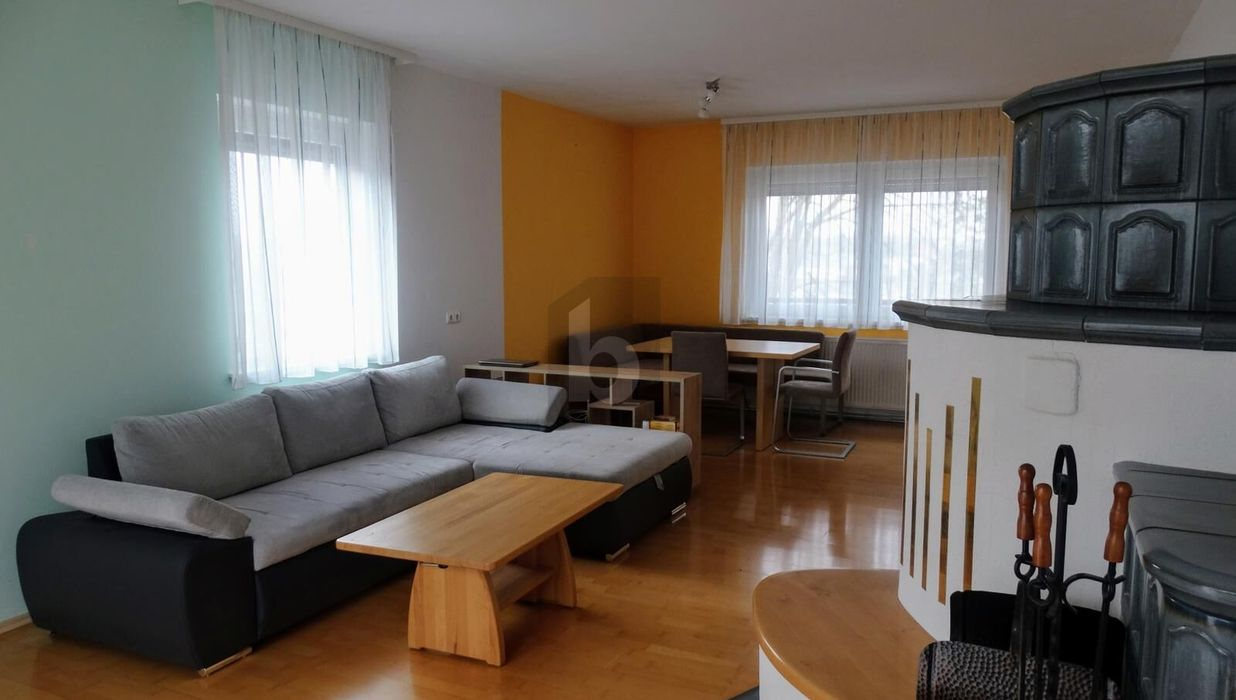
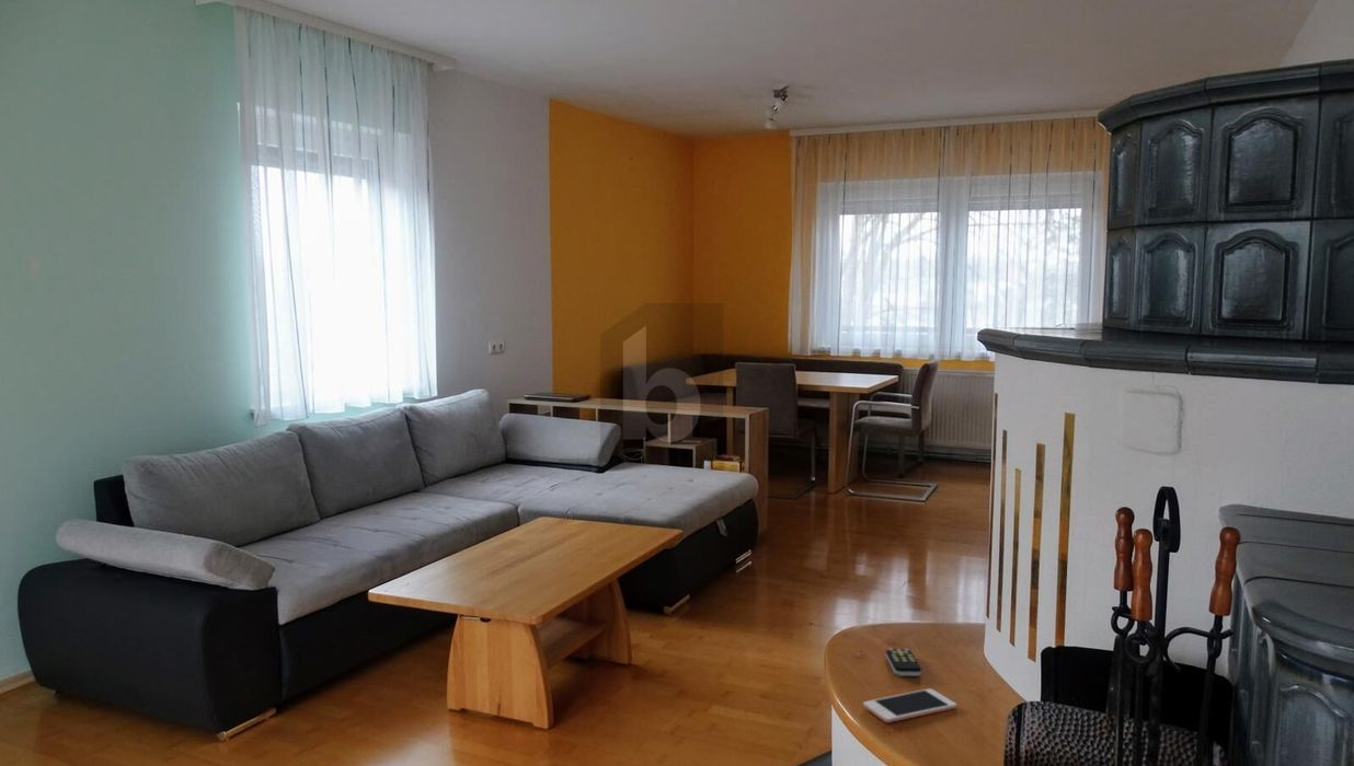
+ cell phone [862,687,957,724]
+ remote control [885,648,922,677]
